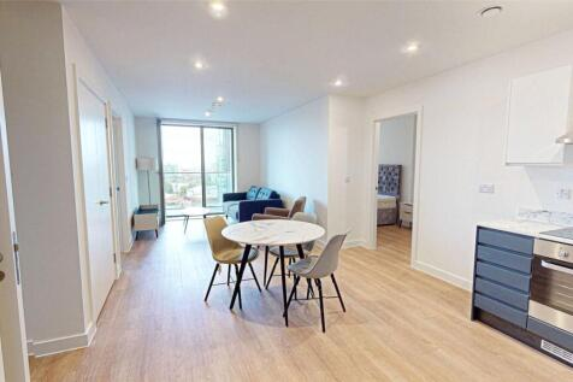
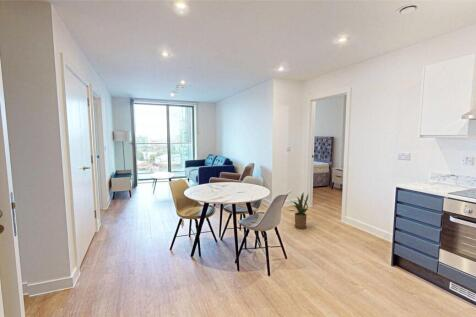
+ house plant [289,191,309,230]
